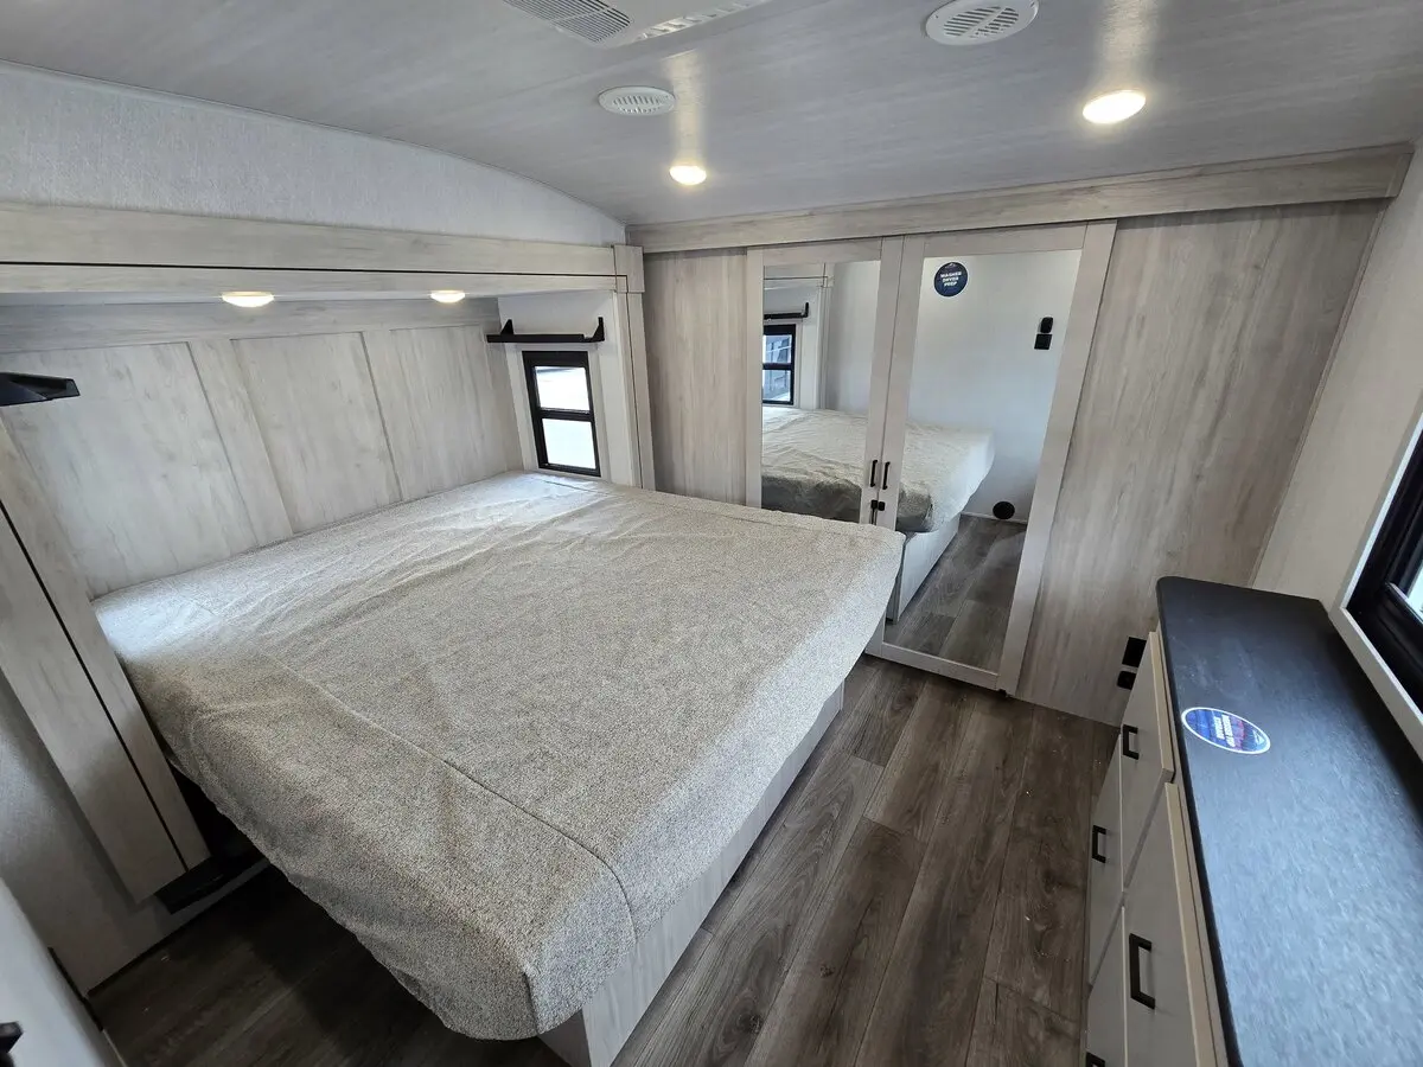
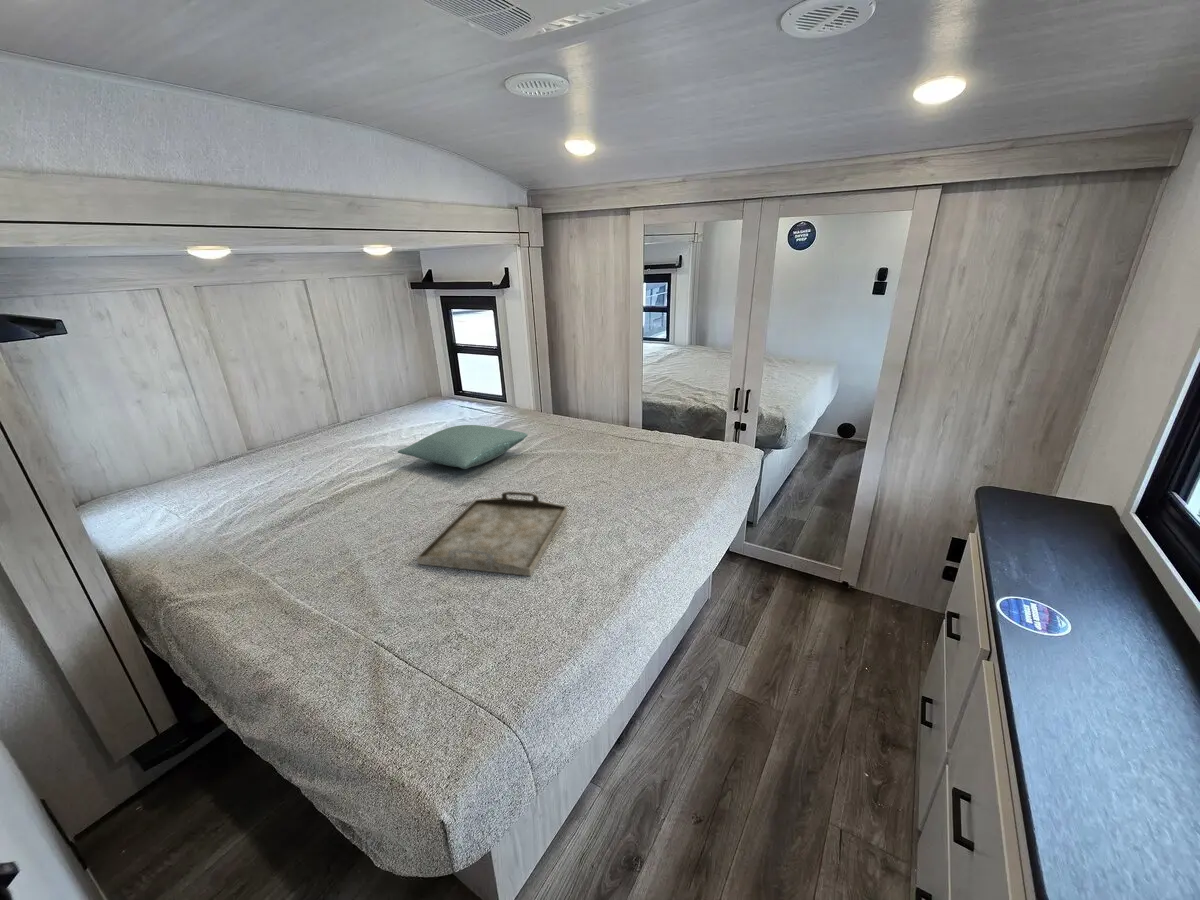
+ serving tray [416,490,568,577]
+ pillow [397,424,528,470]
